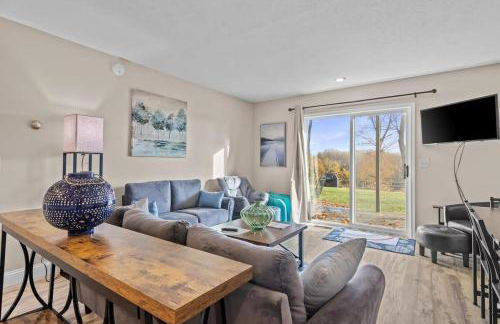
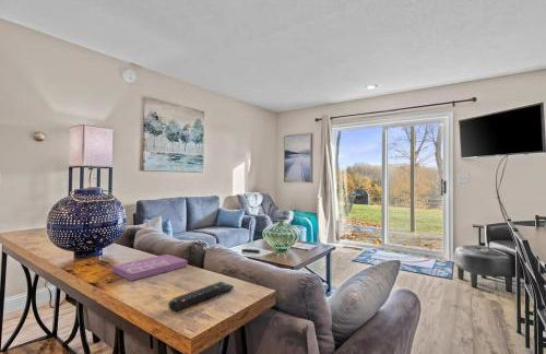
+ remote control [167,281,235,312]
+ book [111,253,189,282]
